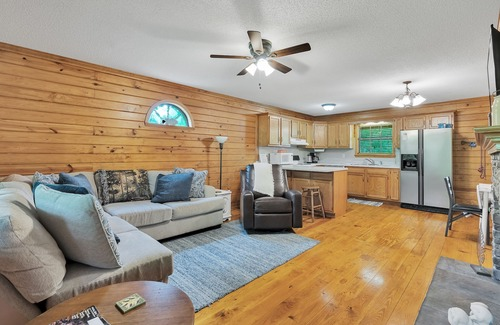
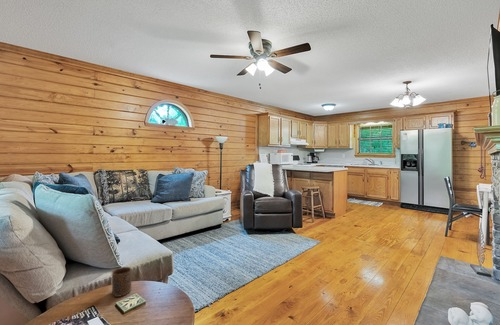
+ cup [111,266,133,298]
